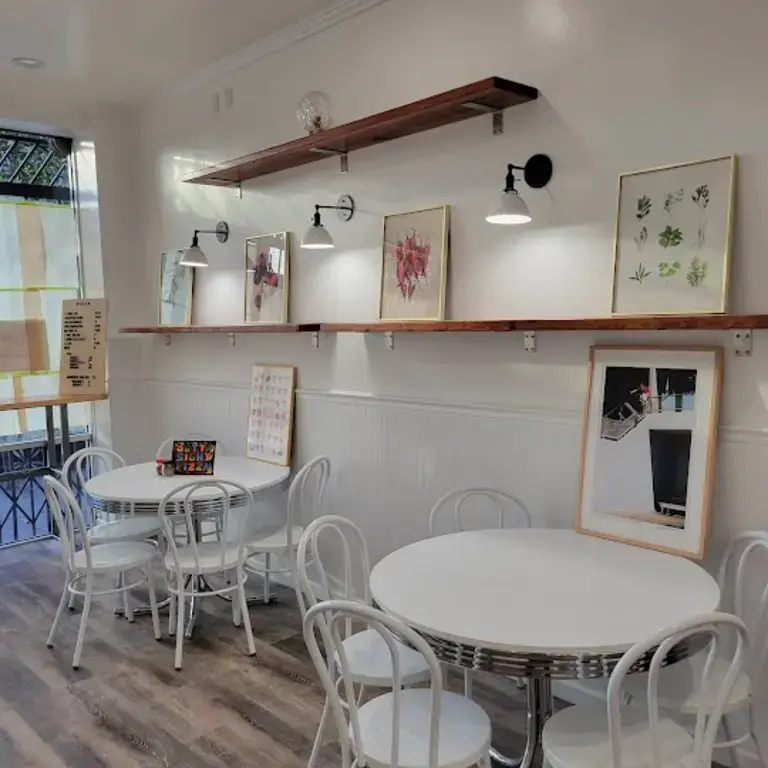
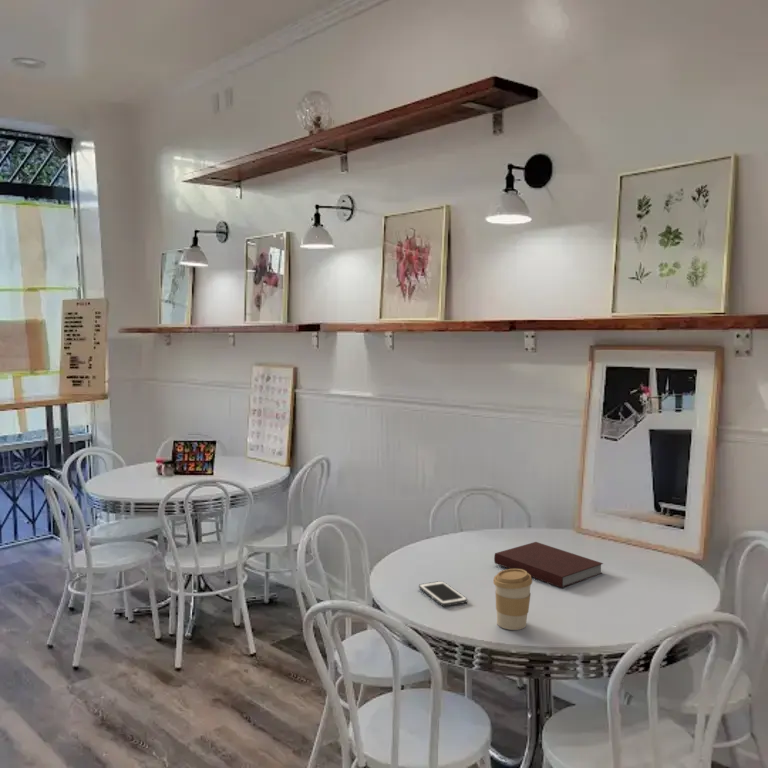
+ cell phone [418,580,468,607]
+ notebook [493,541,604,589]
+ coffee cup [492,568,533,631]
